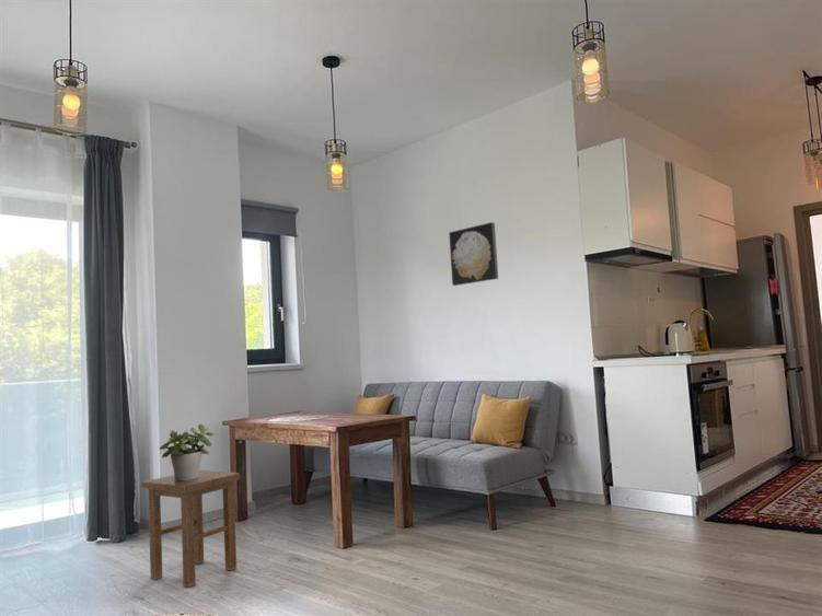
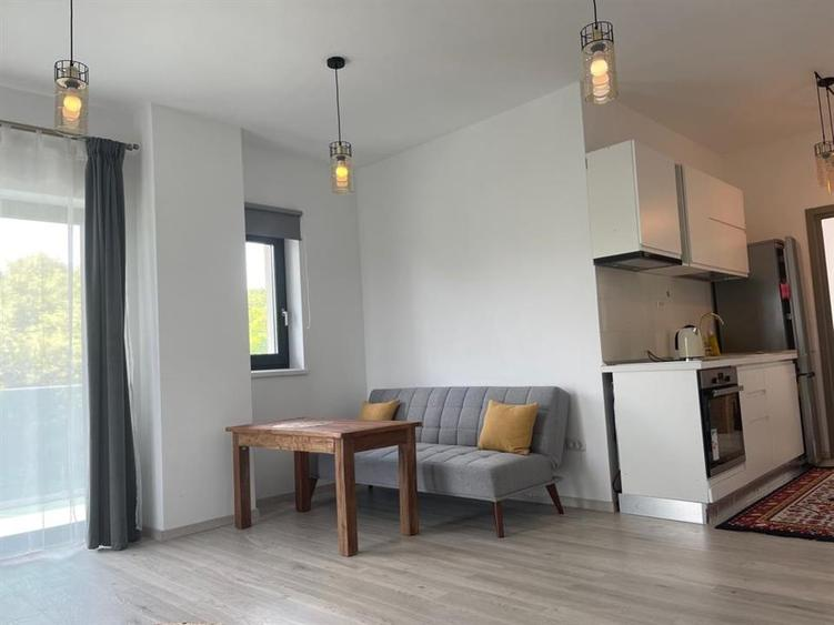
- wall art [448,221,499,287]
- potted plant [158,423,216,480]
- stool [141,469,241,589]
